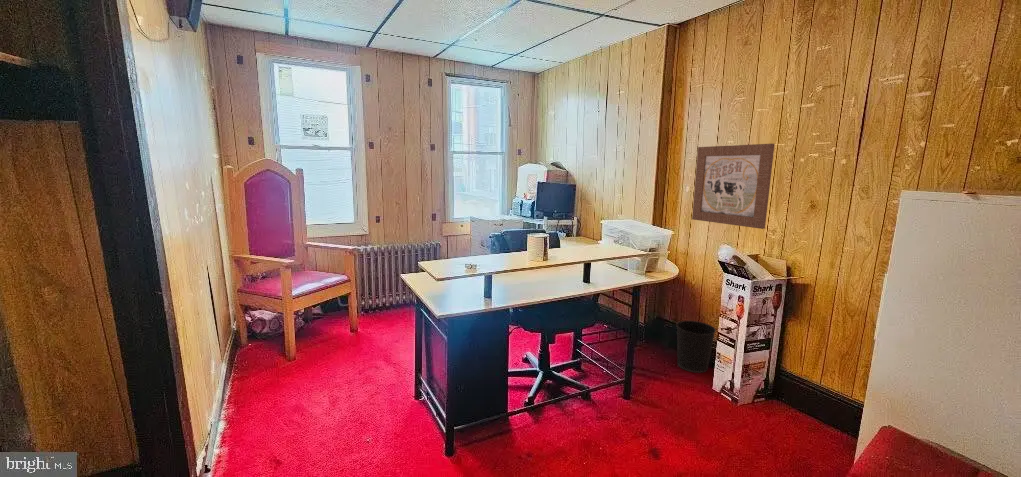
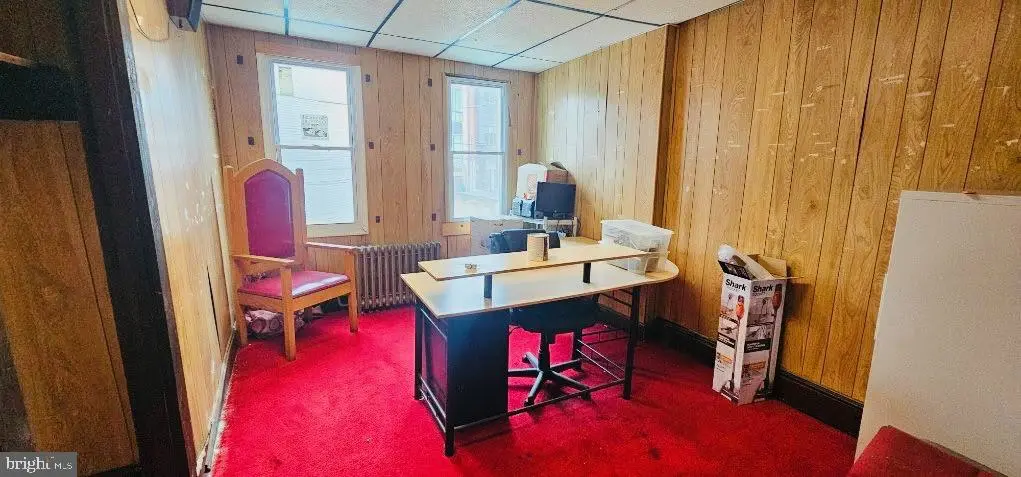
- wall art [691,143,776,230]
- wastebasket [675,320,717,374]
